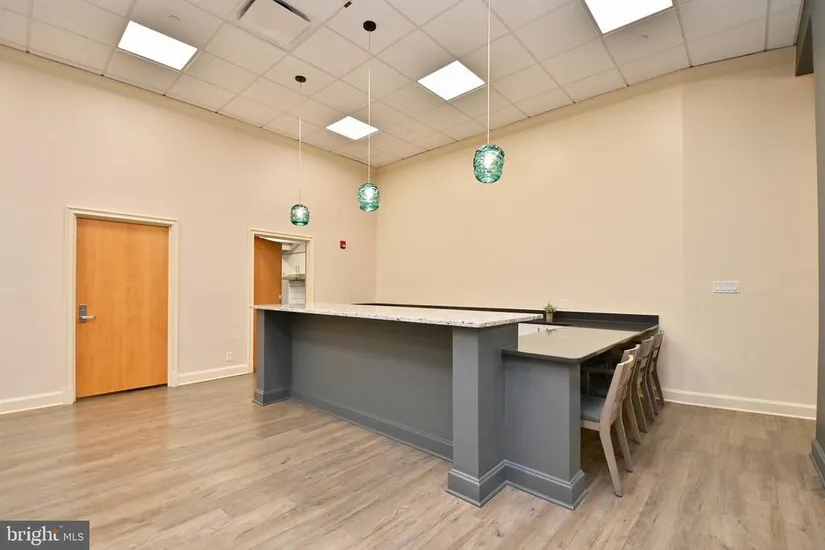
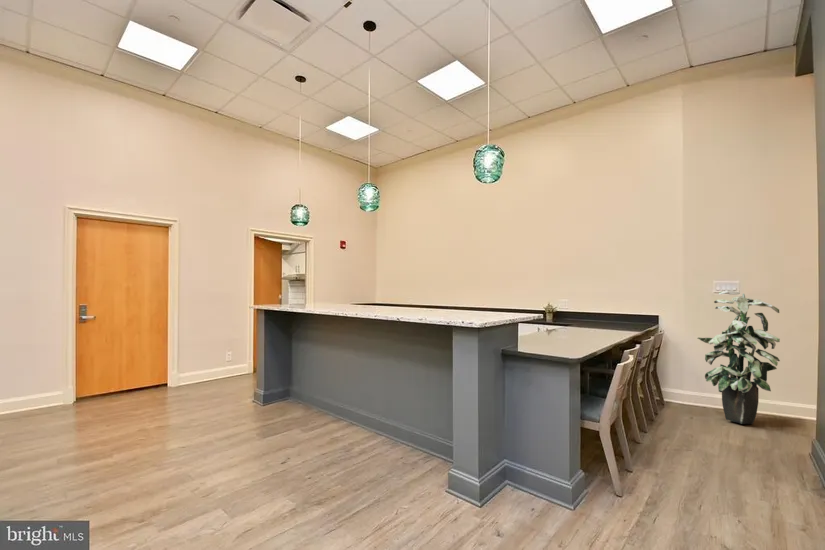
+ indoor plant [696,290,781,425]
